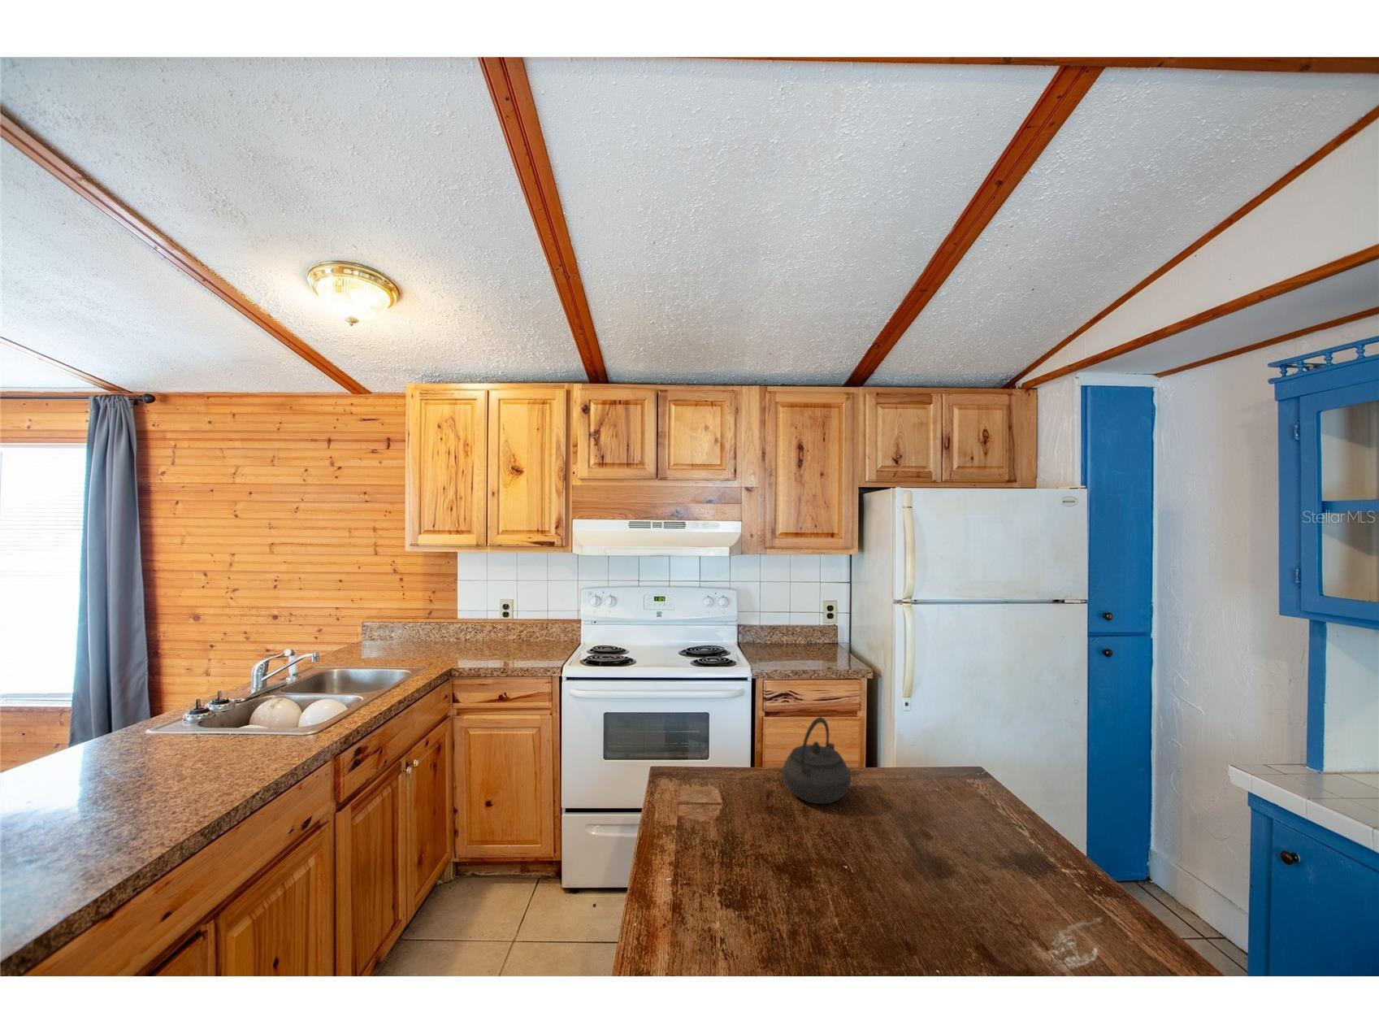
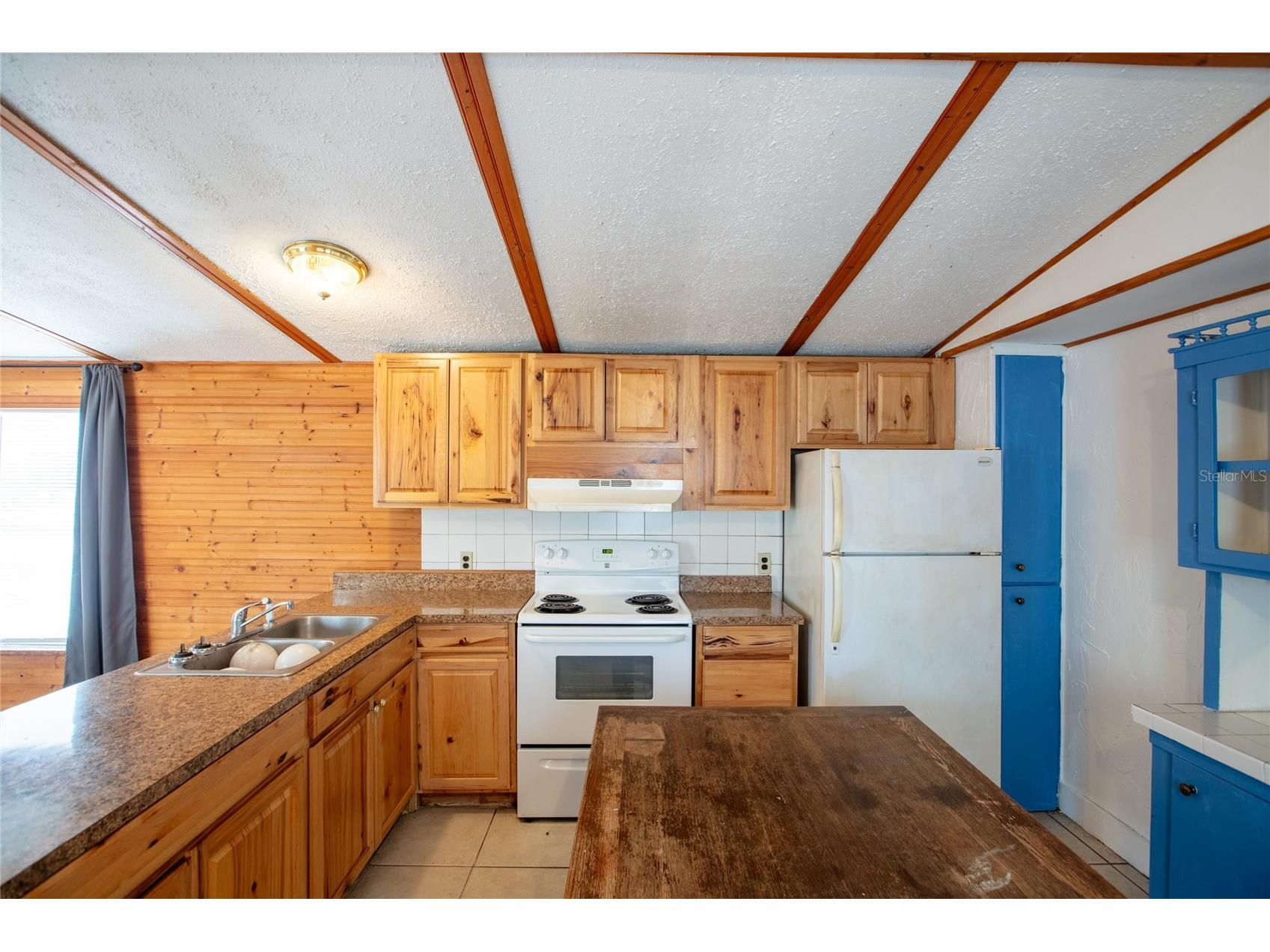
- kettle [782,716,851,805]
